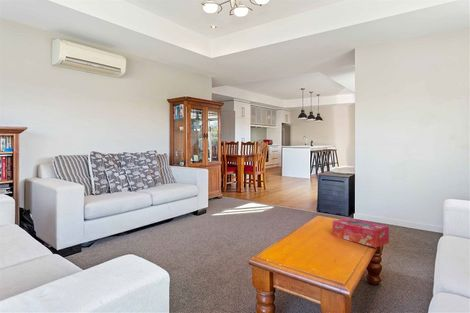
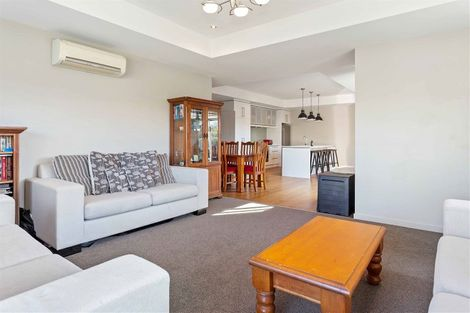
- tissue box [332,217,390,249]
